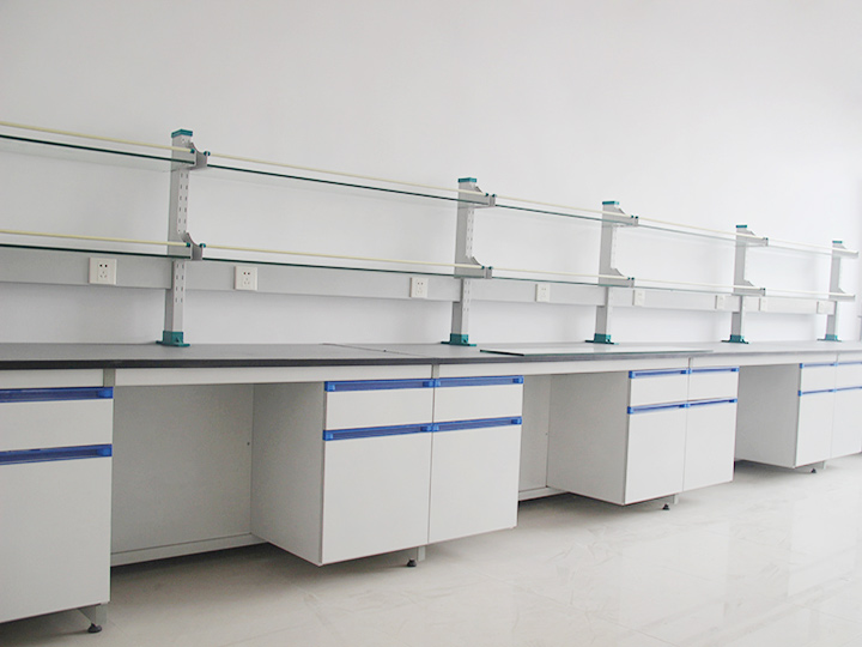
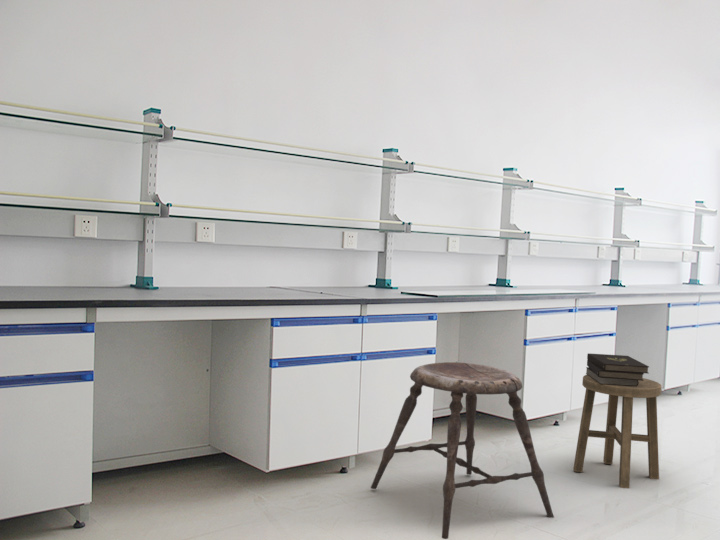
+ stool [370,361,555,540]
+ book [585,352,650,386]
+ stool [572,374,662,489]
